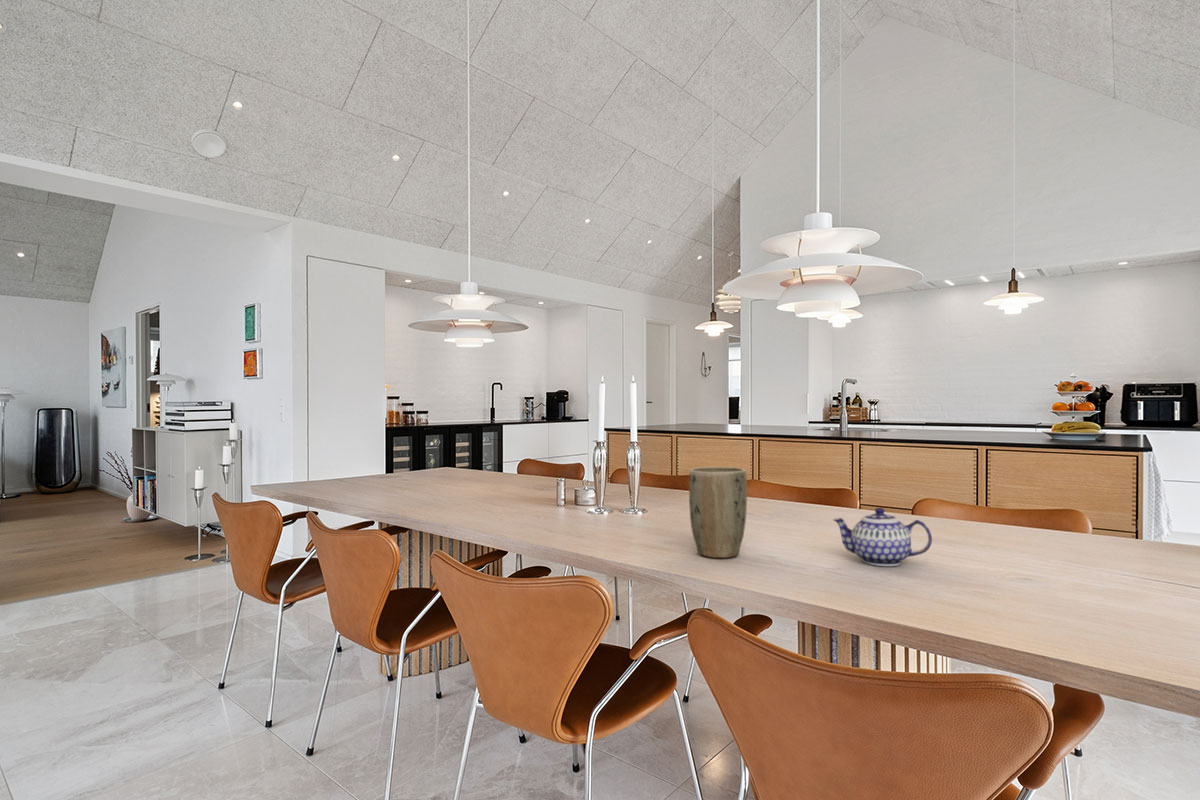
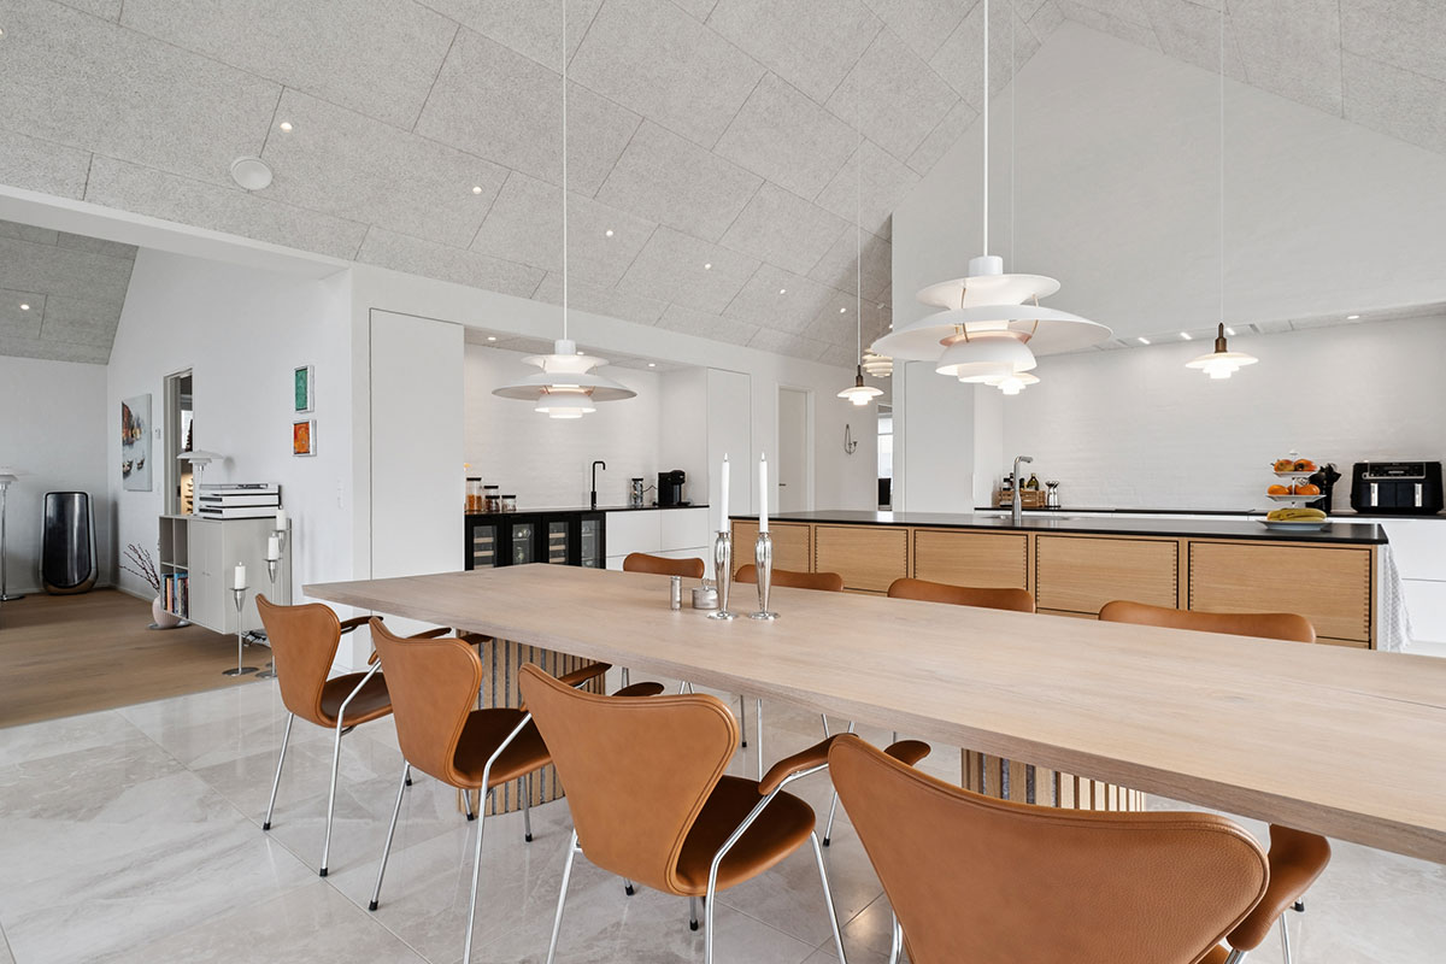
- teapot [832,507,933,567]
- plant pot [688,466,748,559]
